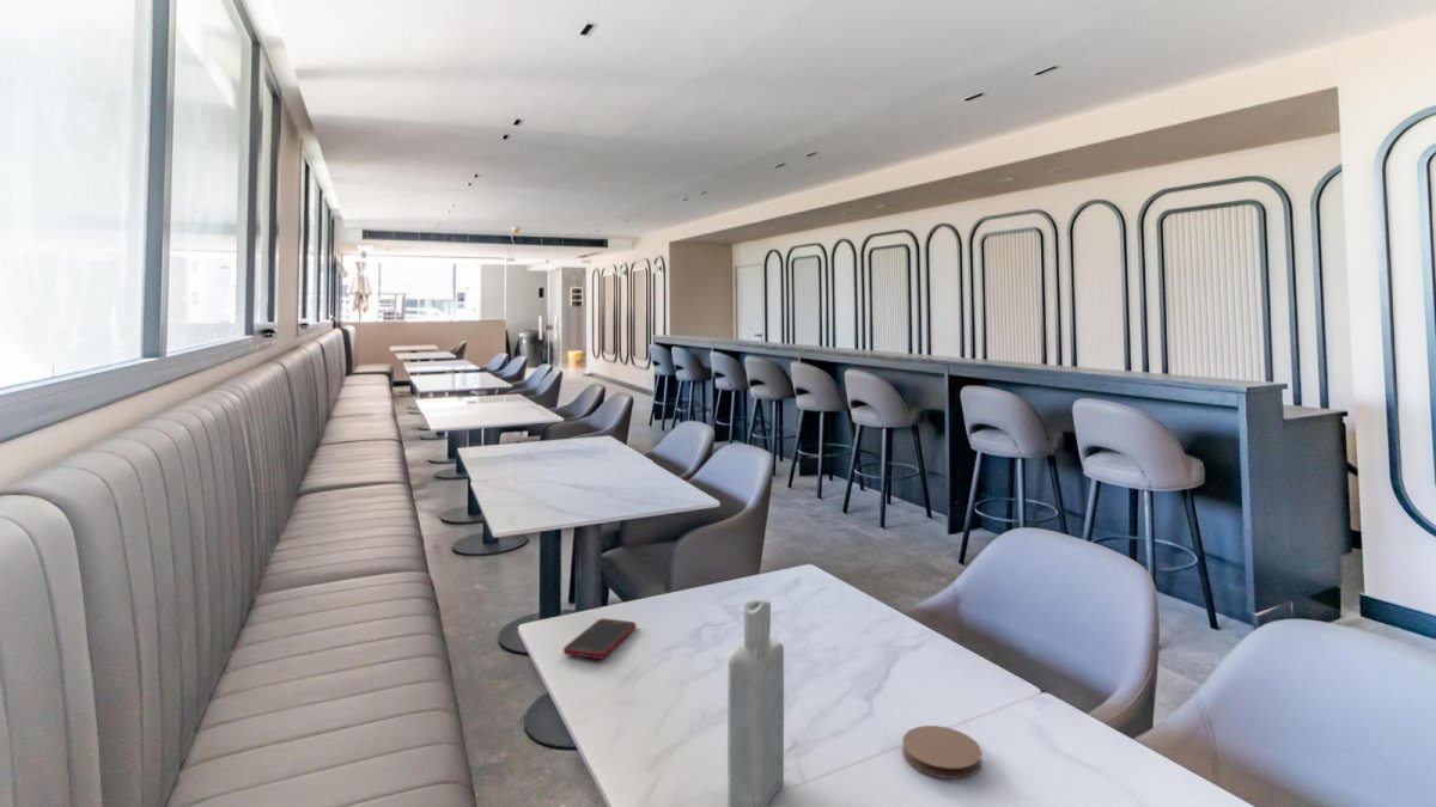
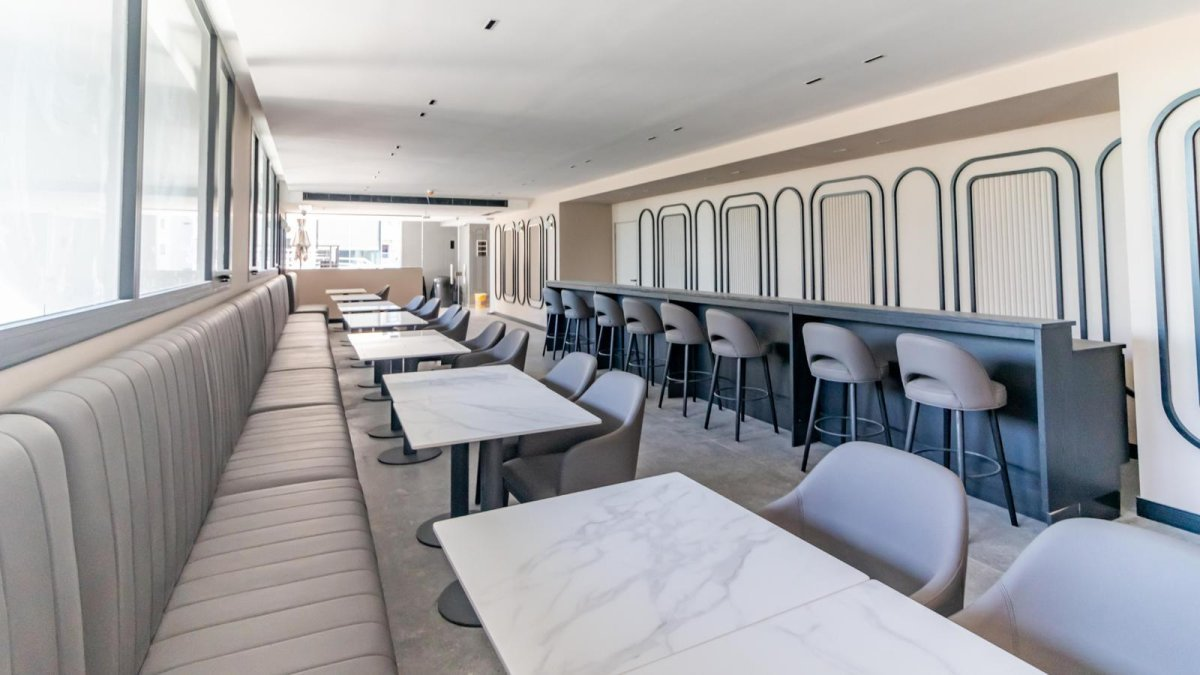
- coaster [901,725,982,780]
- bottle [726,598,785,807]
- cell phone [562,617,637,660]
